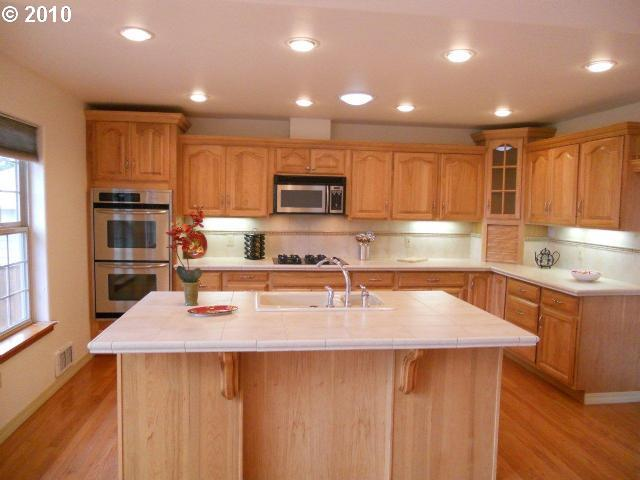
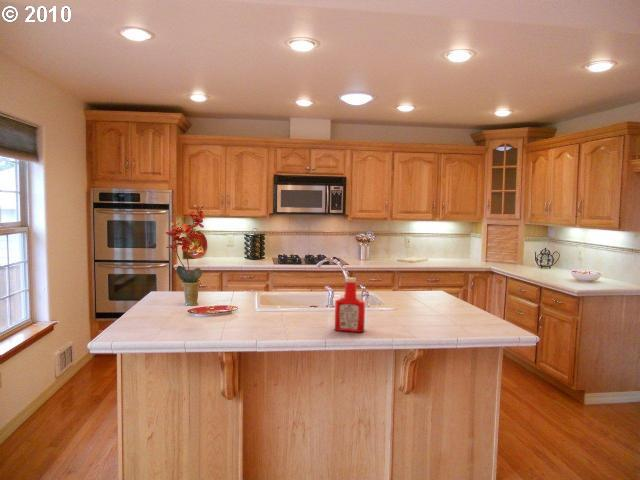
+ soap bottle [334,276,366,333]
